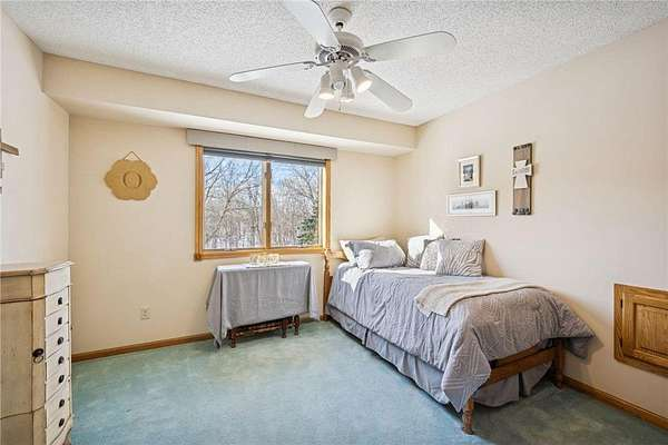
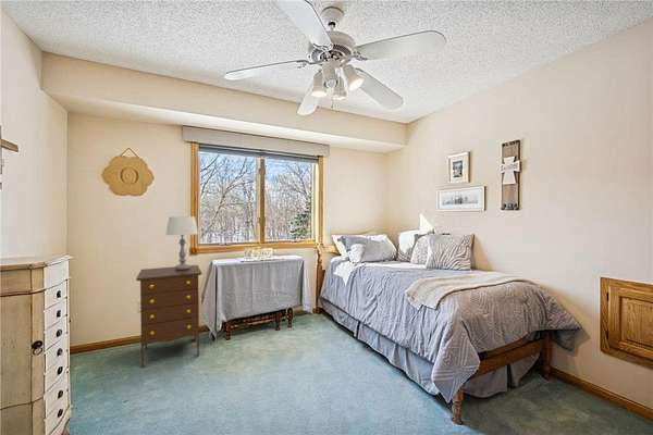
+ dresser [135,264,204,369]
+ table lamp [165,215,199,270]
